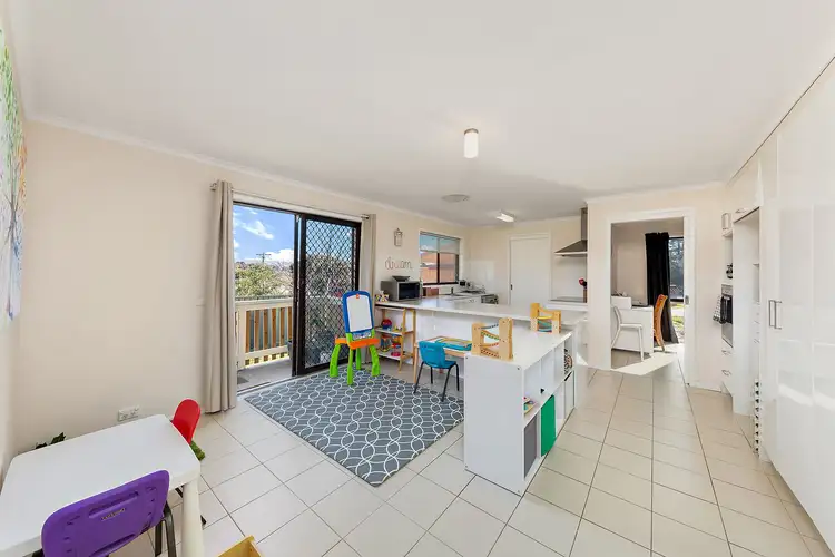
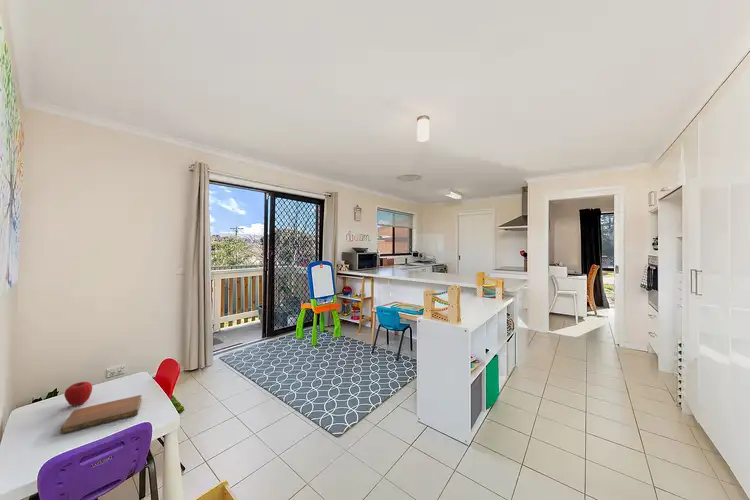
+ notebook [59,394,143,435]
+ apple [63,381,93,407]
